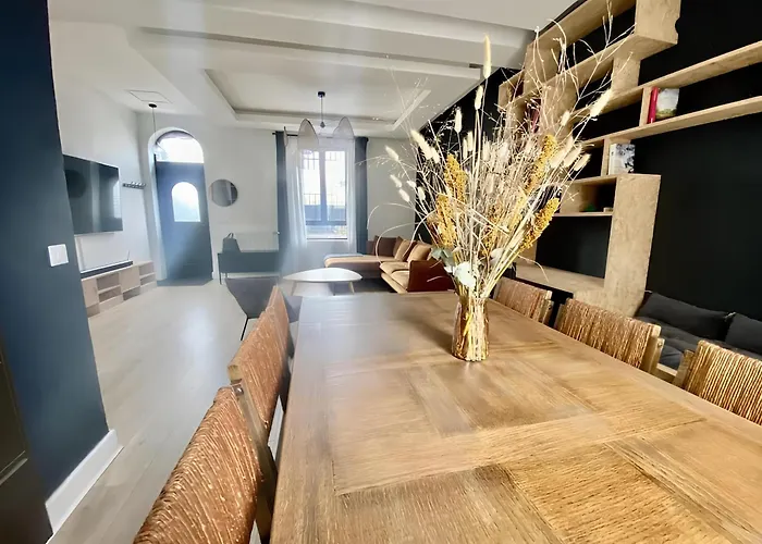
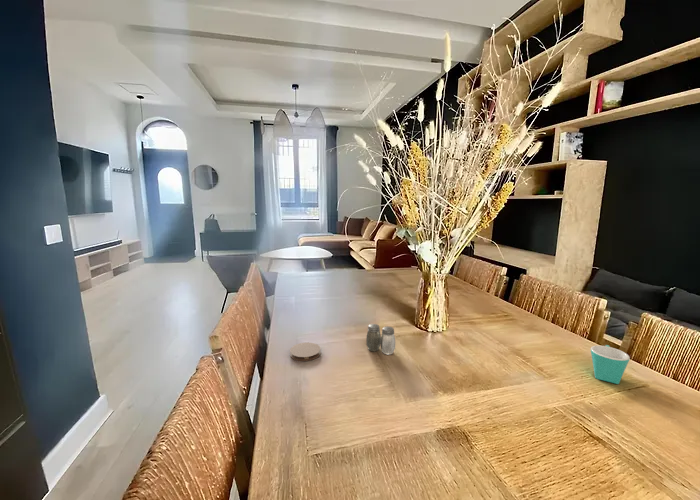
+ salt and pepper shaker [365,323,396,355]
+ coaster [289,342,322,362]
+ mug [590,344,631,385]
